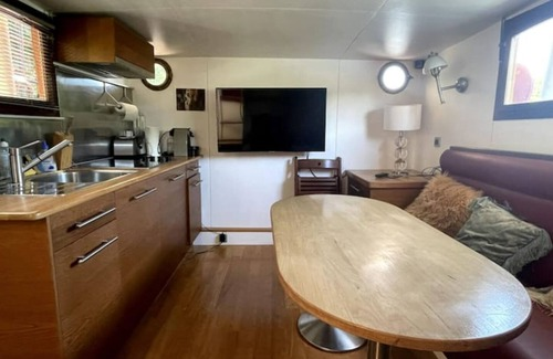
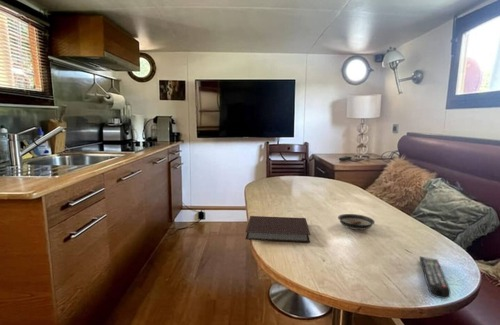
+ remote control [418,256,451,300]
+ saucer [337,213,376,231]
+ notebook [245,215,311,243]
